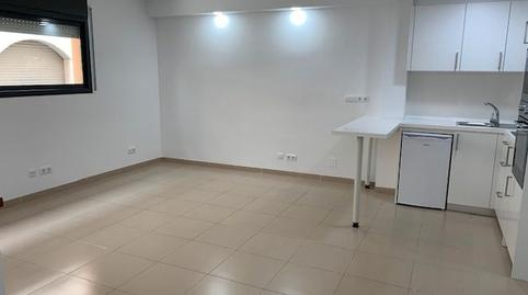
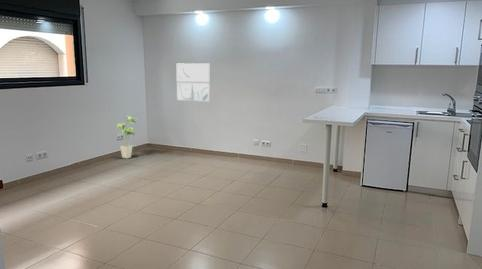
+ house plant [116,115,141,159]
+ wall art [176,62,210,103]
